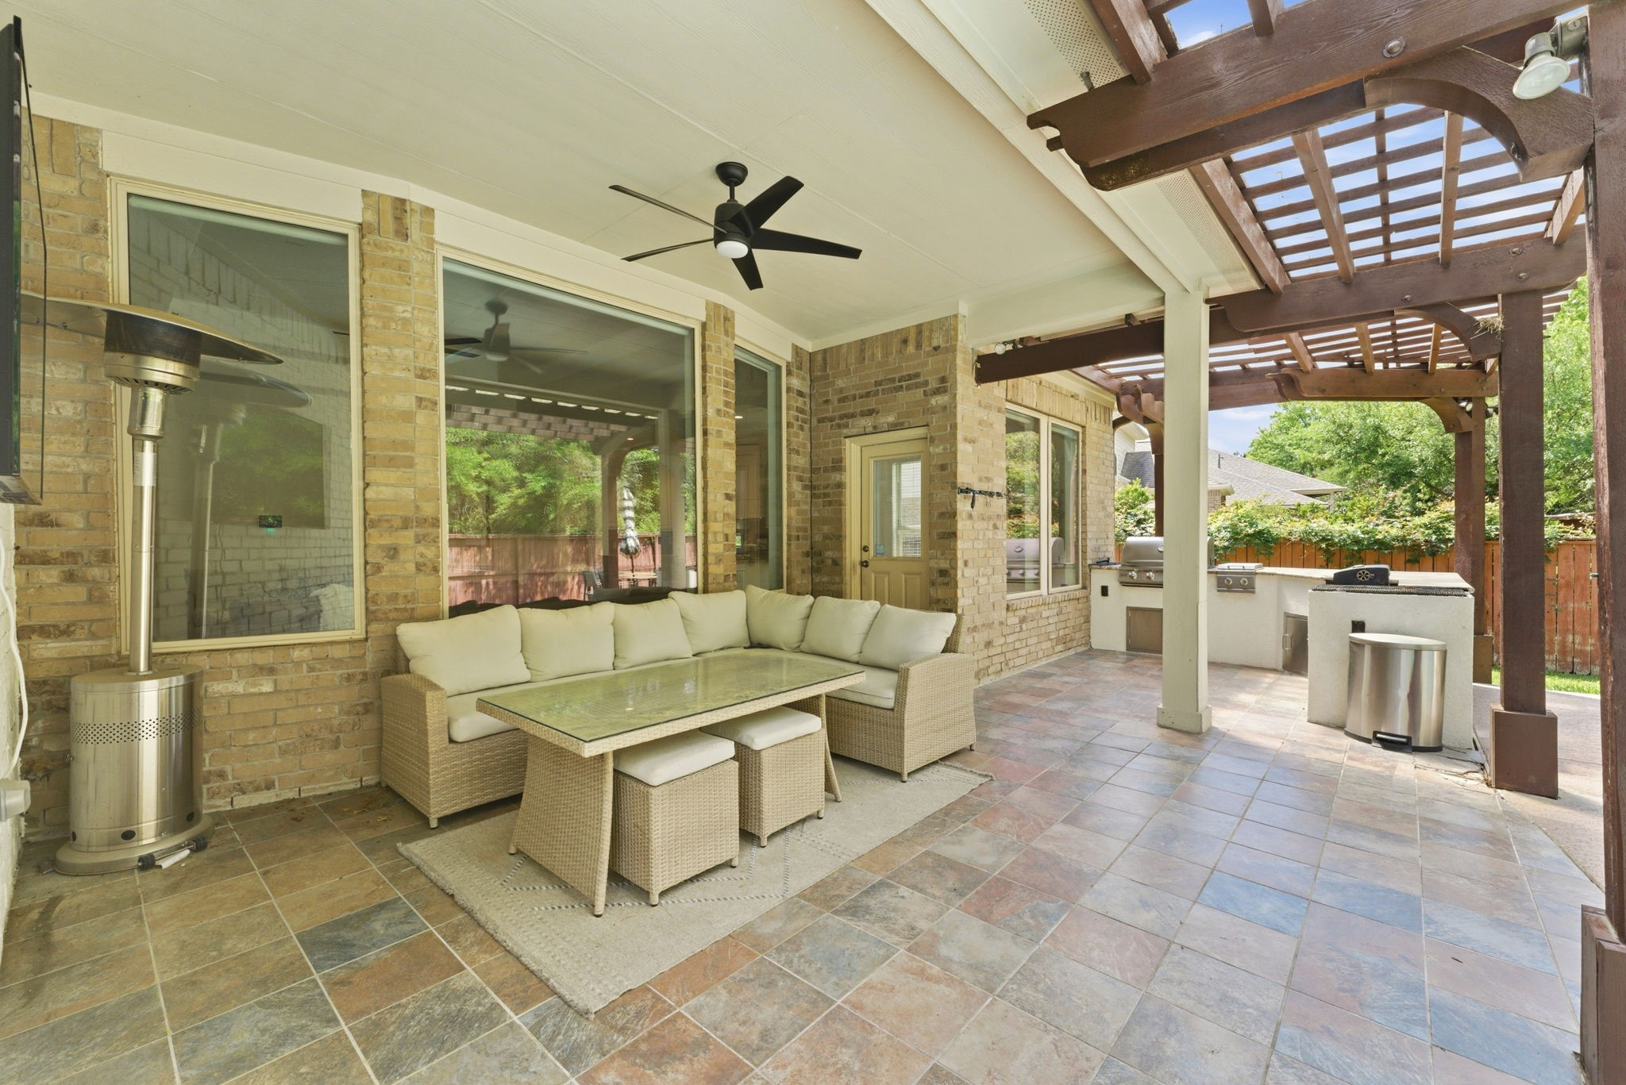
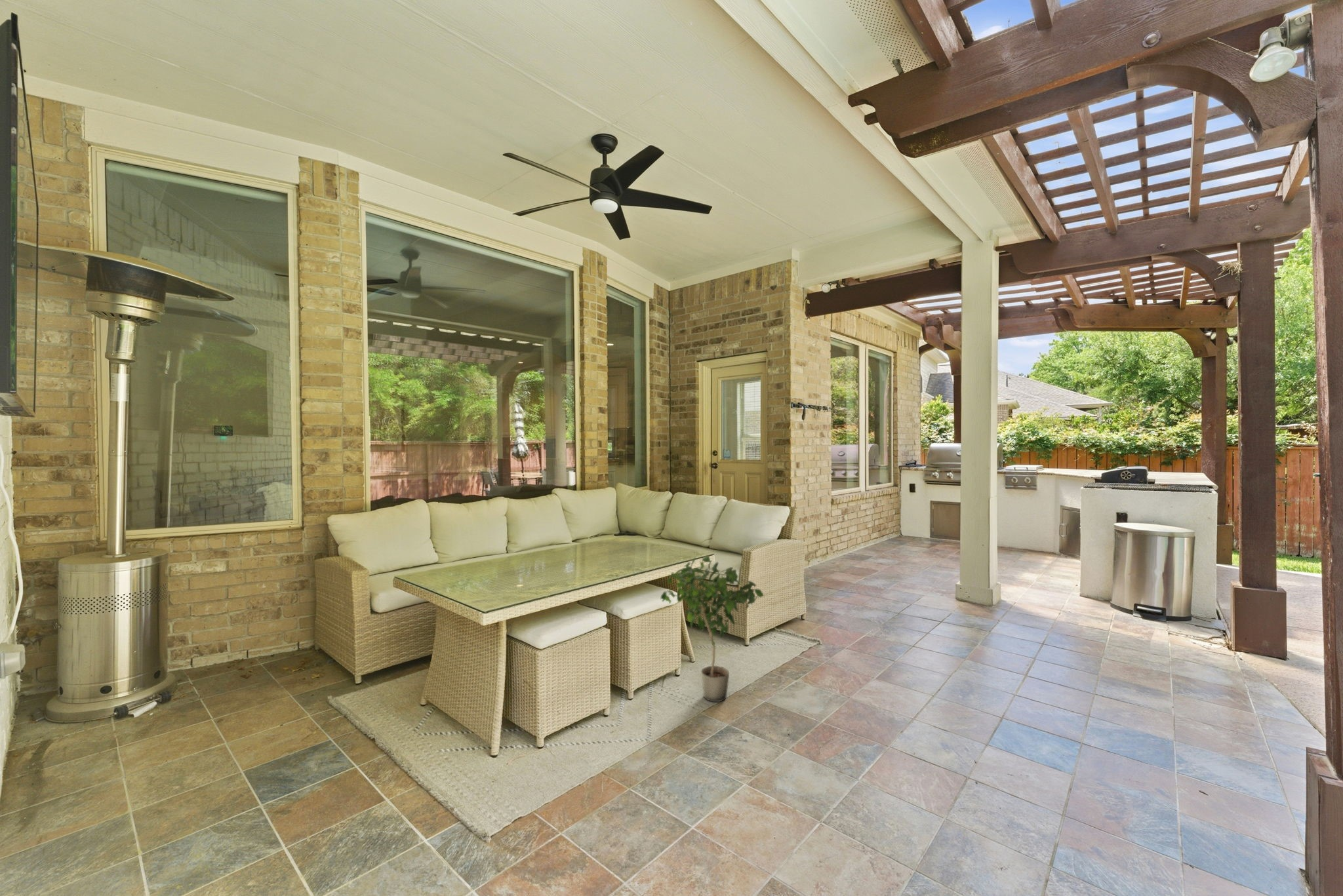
+ potted plant [660,555,764,703]
